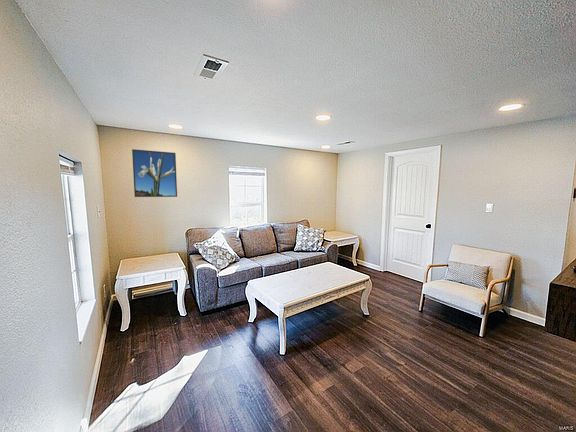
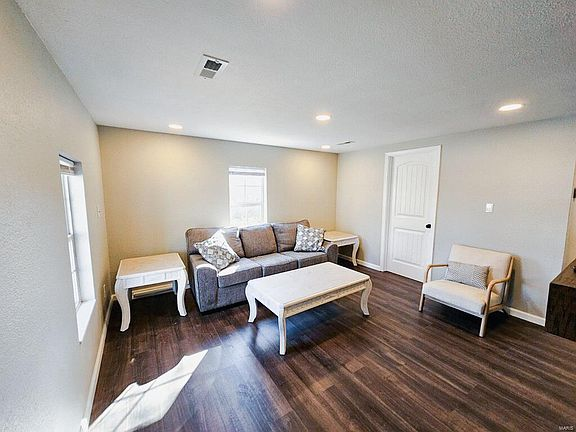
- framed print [131,148,178,198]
